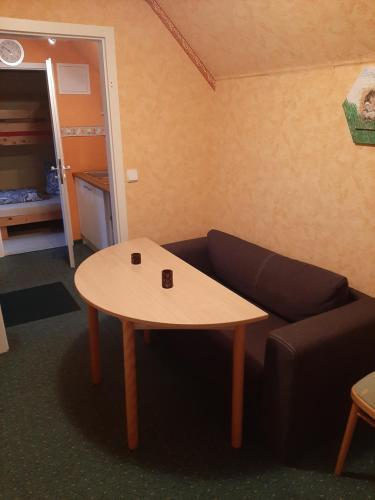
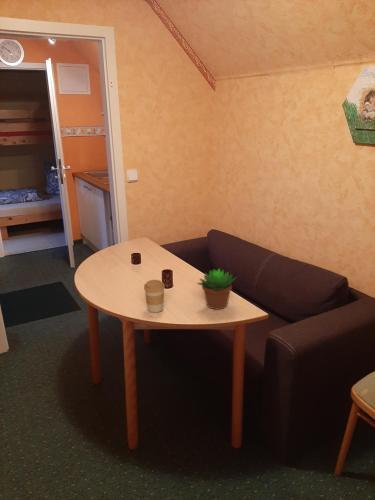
+ coffee cup [143,279,166,313]
+ succulent plant [195,268,237,311]
